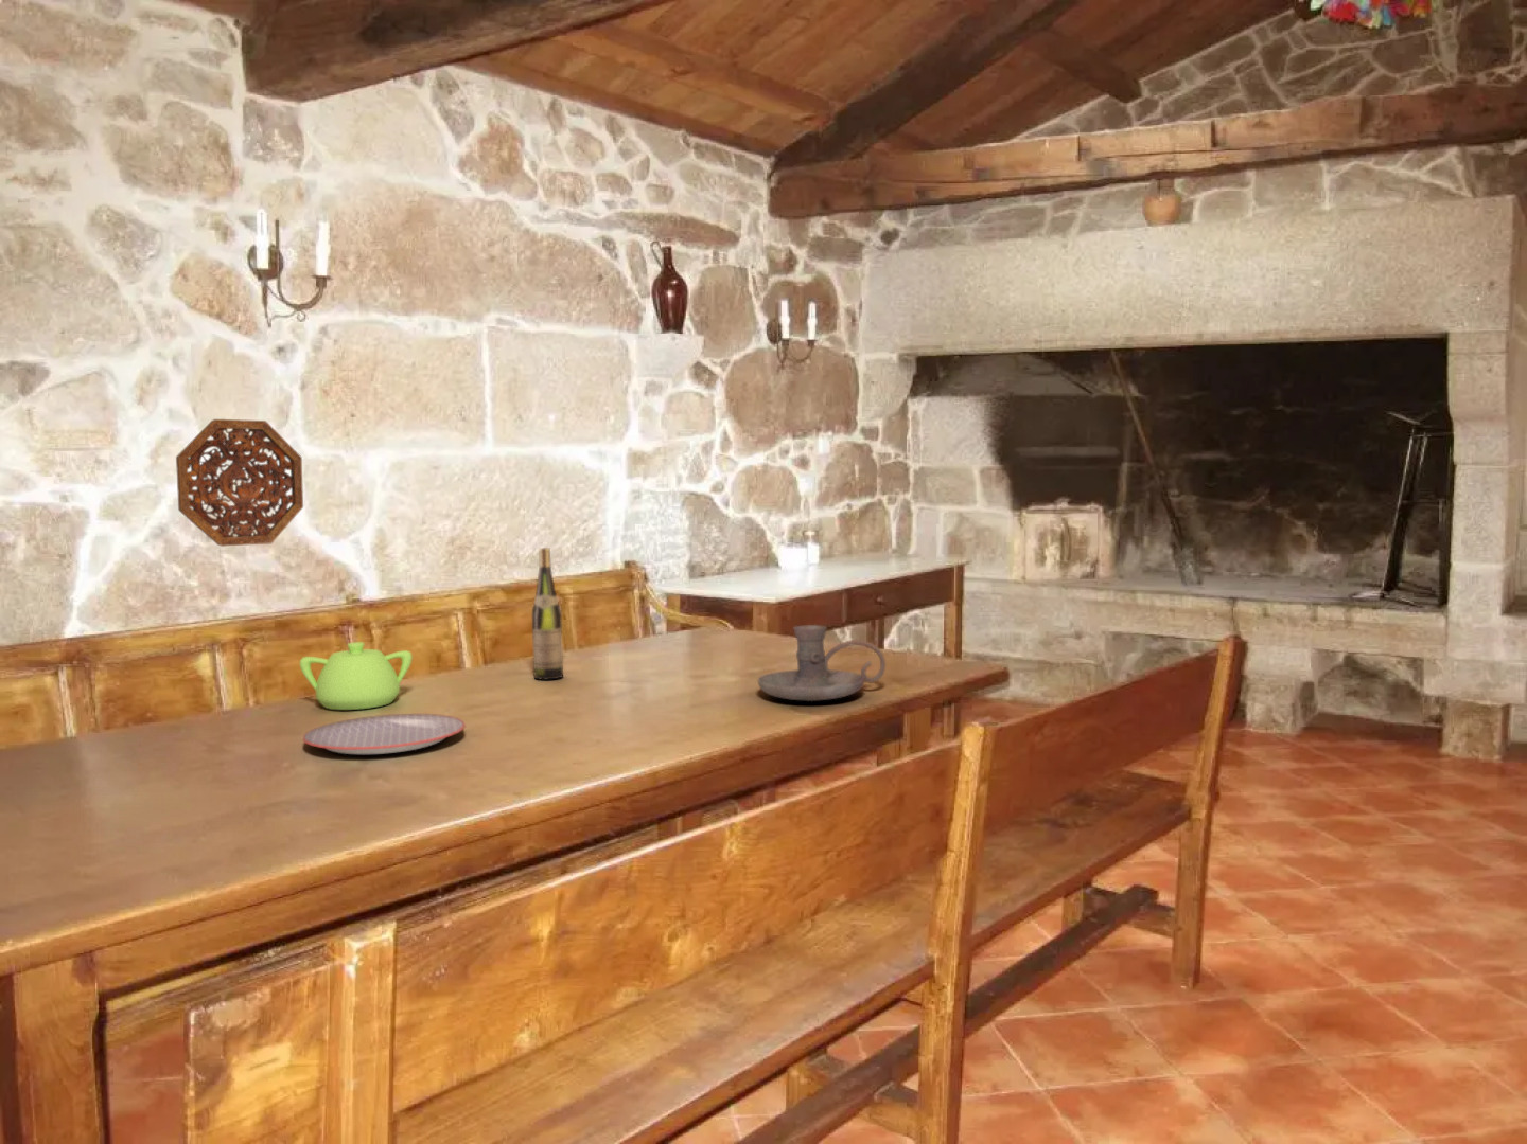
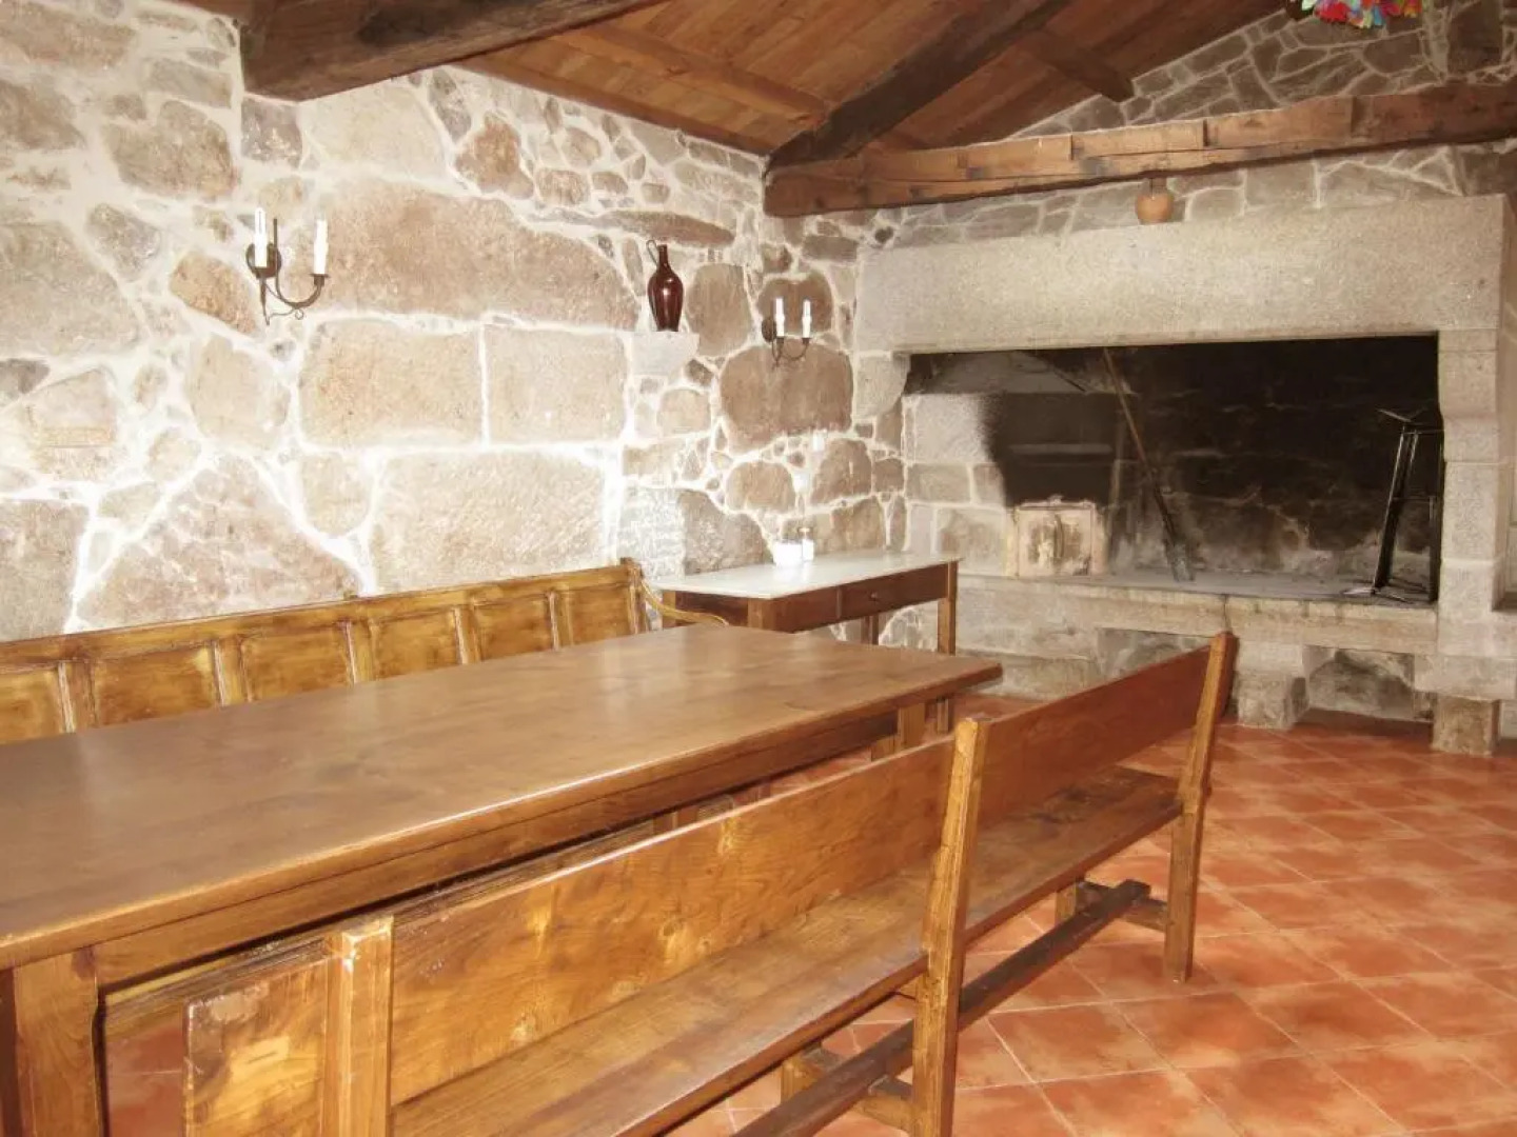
- teapot [299,640,414,710]
- plate [302,713,467,755]
- wine bottle [531,547,564,681]
- candle holder [756,624,886,702]
- decorative platter [176,418,304,548]
